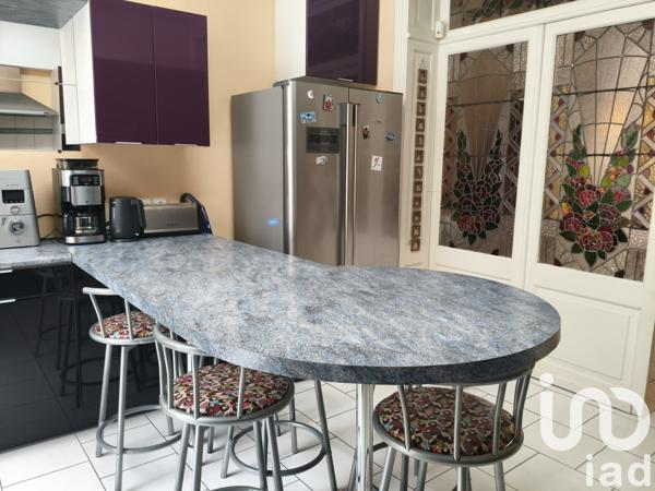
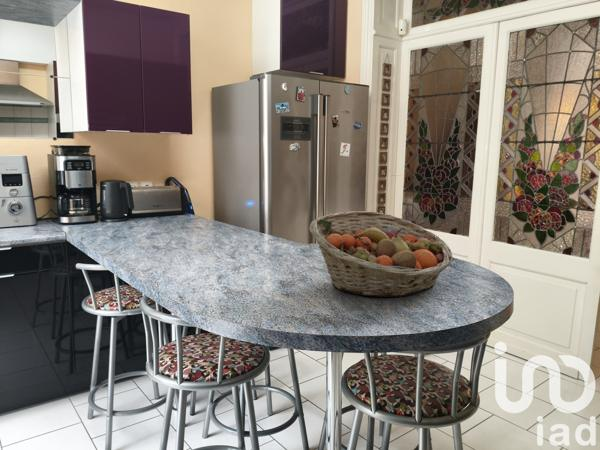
+ fruit basket [308,210,454,298]
